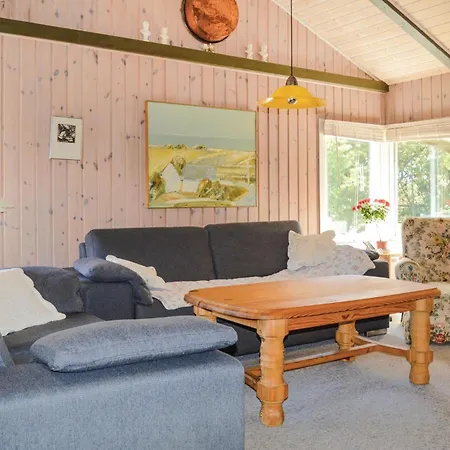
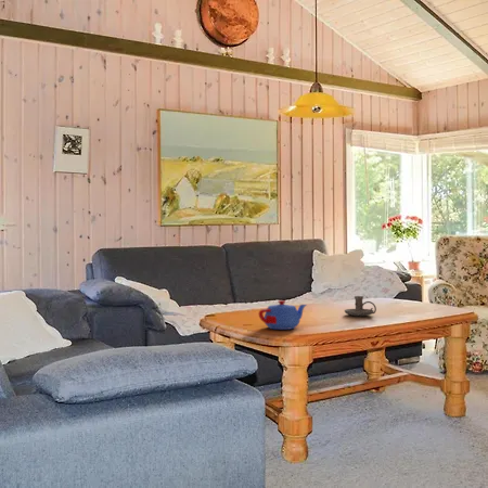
+ teapot [258,299,308,331]
+ candle holder [344,295,377,317]
